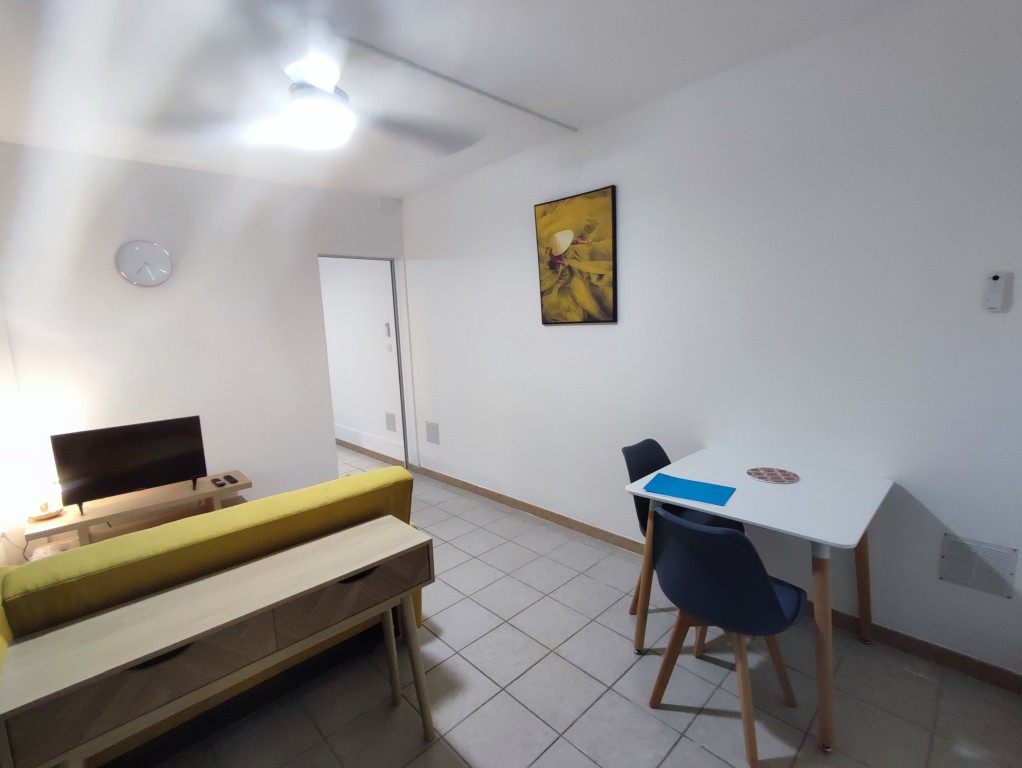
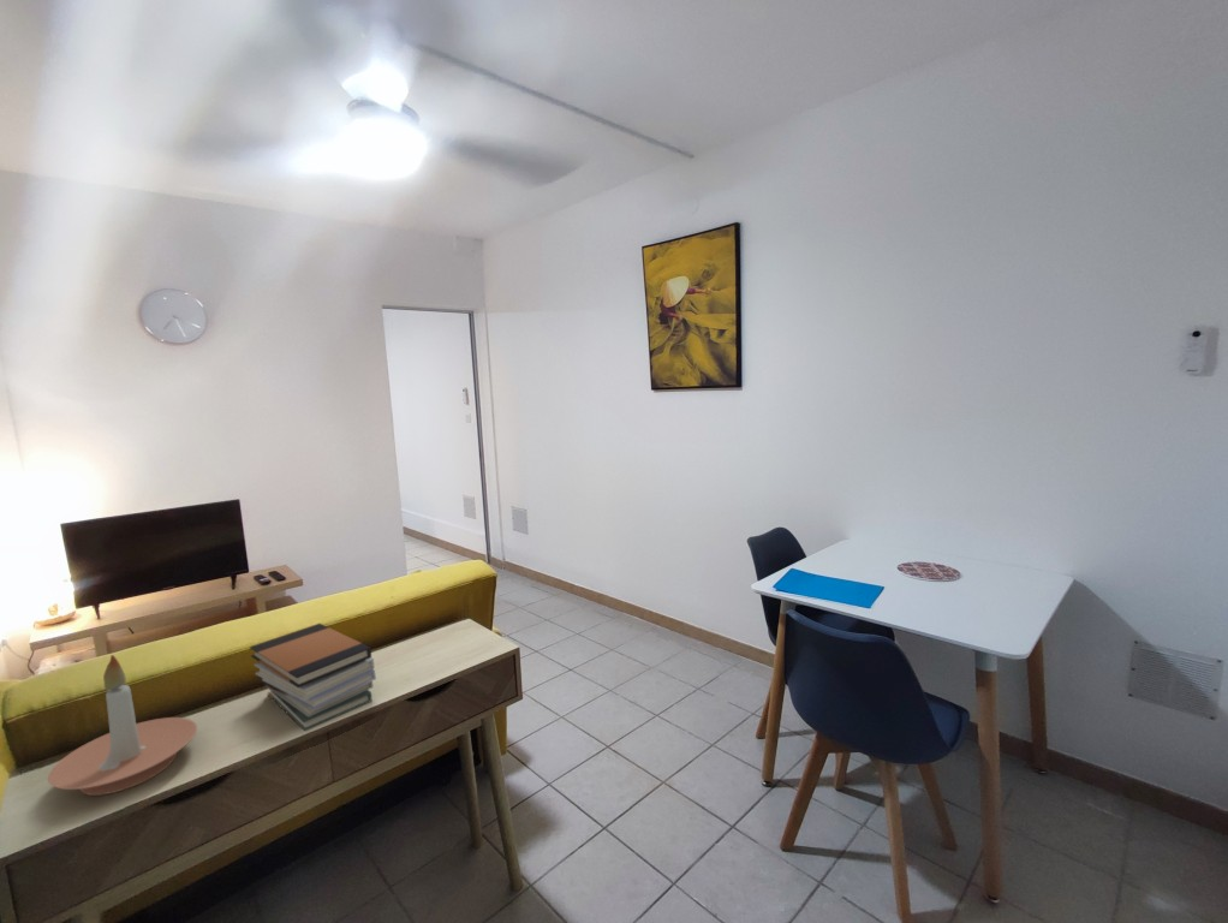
+ book stack [249,623,377,732]
+ candle holder [47,654,198,797]
